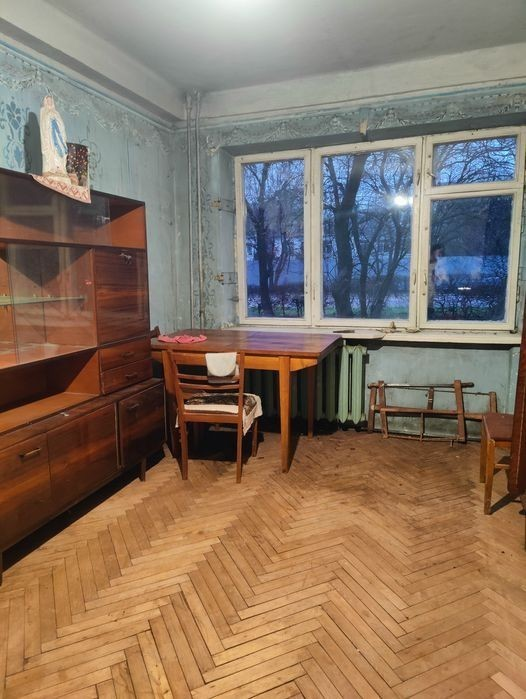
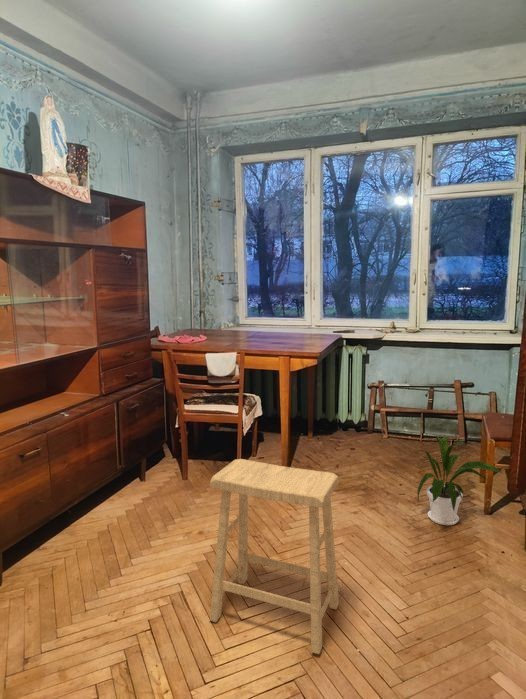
+ house plant [415,436,505,526]
+ stool [209,458,340,655]
